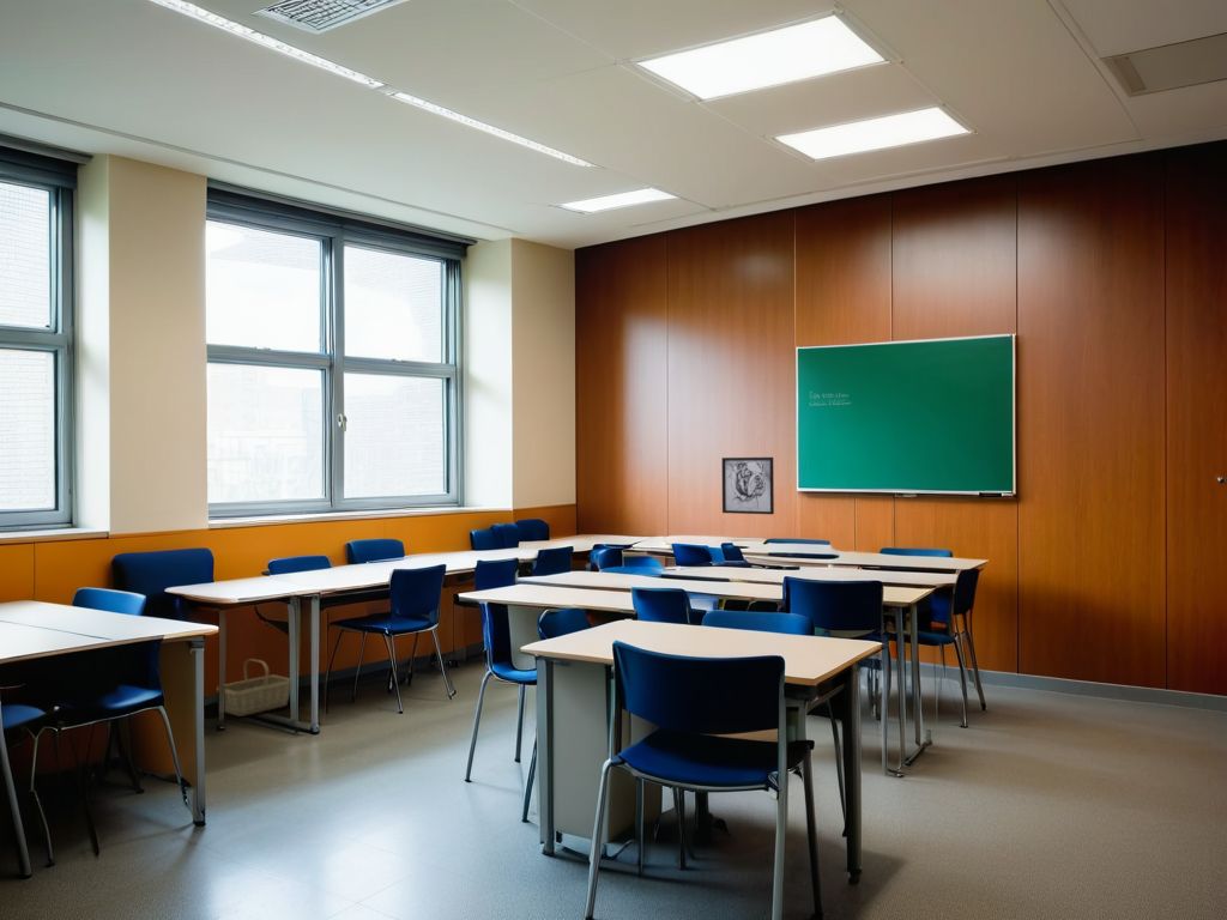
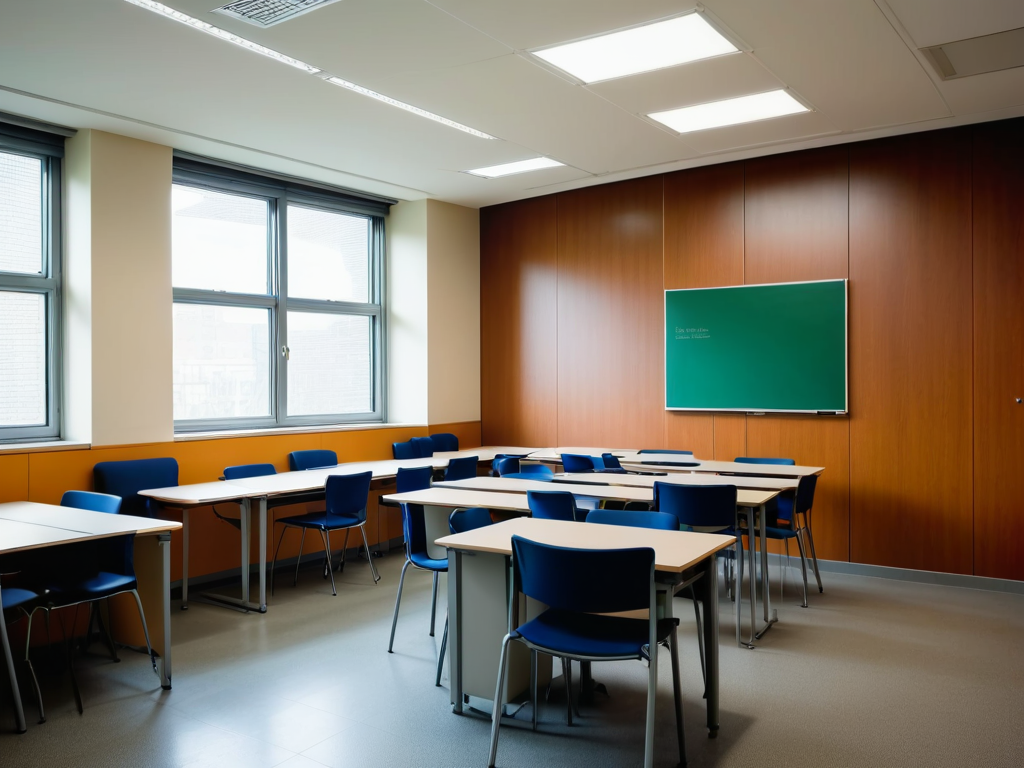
- wall art [720,456,775,515]
- basket [216,658,291,718]
